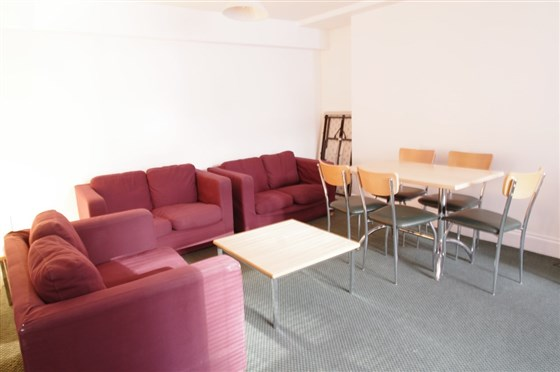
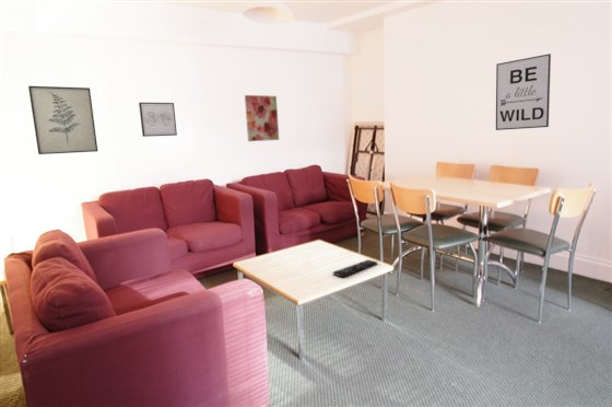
+ wall art [495,53,552,131]
+ wall art [244,94,280,142]
+ wall art [138,102,178,138]
+ wall art [27,85,98,155]
+ remote control [332,258,378,278]
